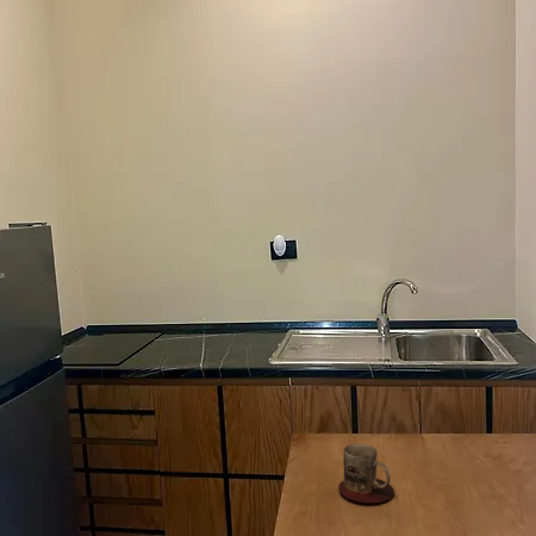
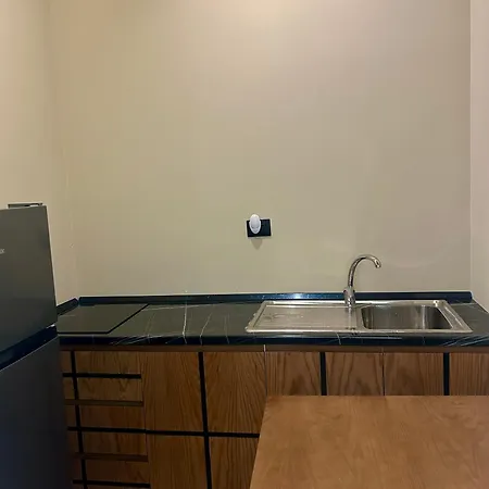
- mug [337,443,395,504]
